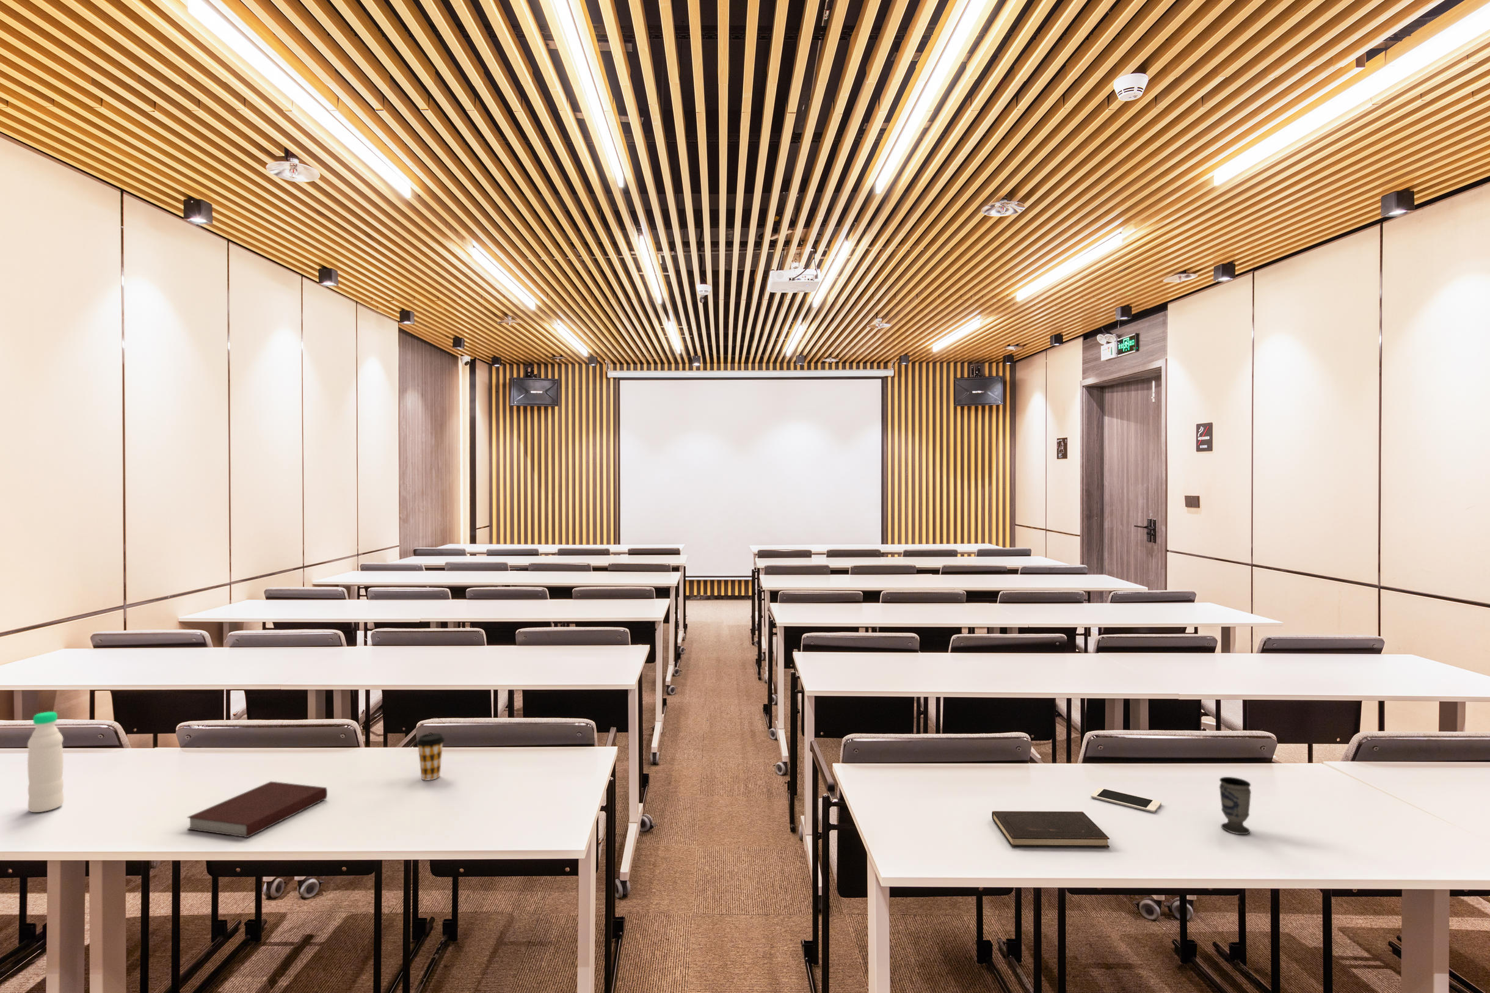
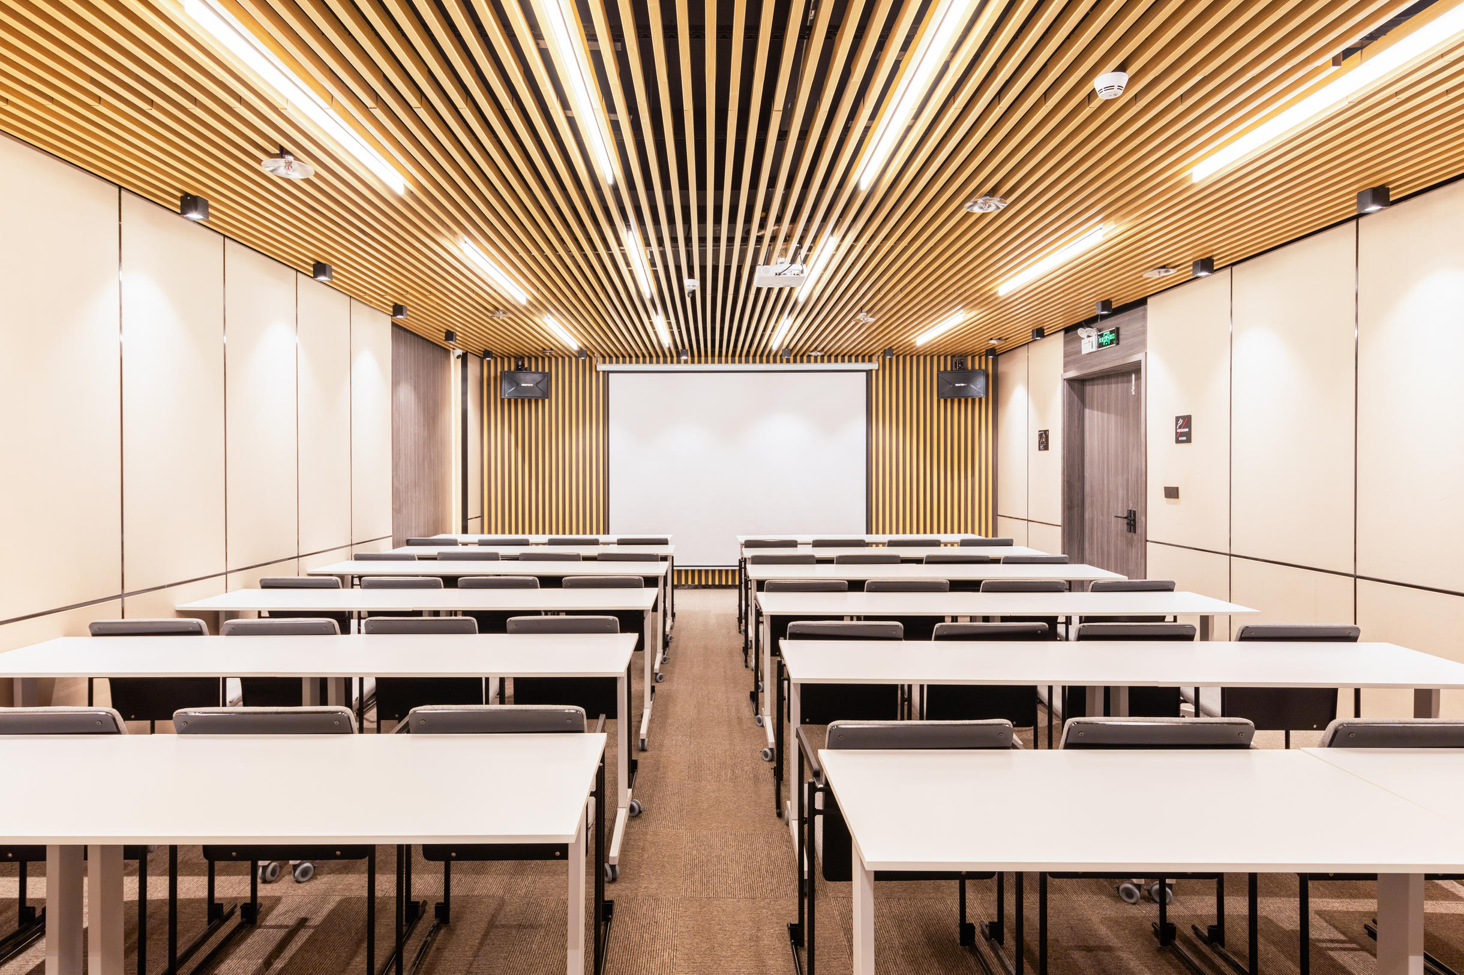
- cell phone [1090,787,1162,812]
- notebook [186,780,328,838]
- water bottle [27,710,64,812]
- coffee cup [415,733,445,781]
- cup [1219,776,1252,835]
- hardcover book [991,810,1110,848]
